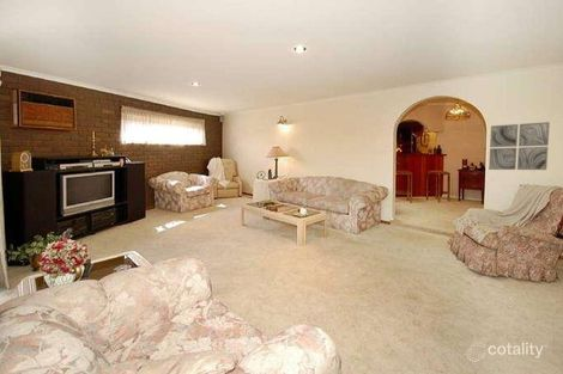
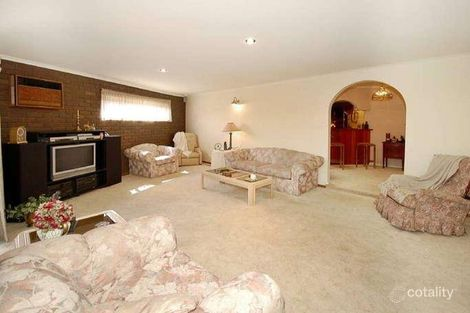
- wall art [488,121,551,171]
